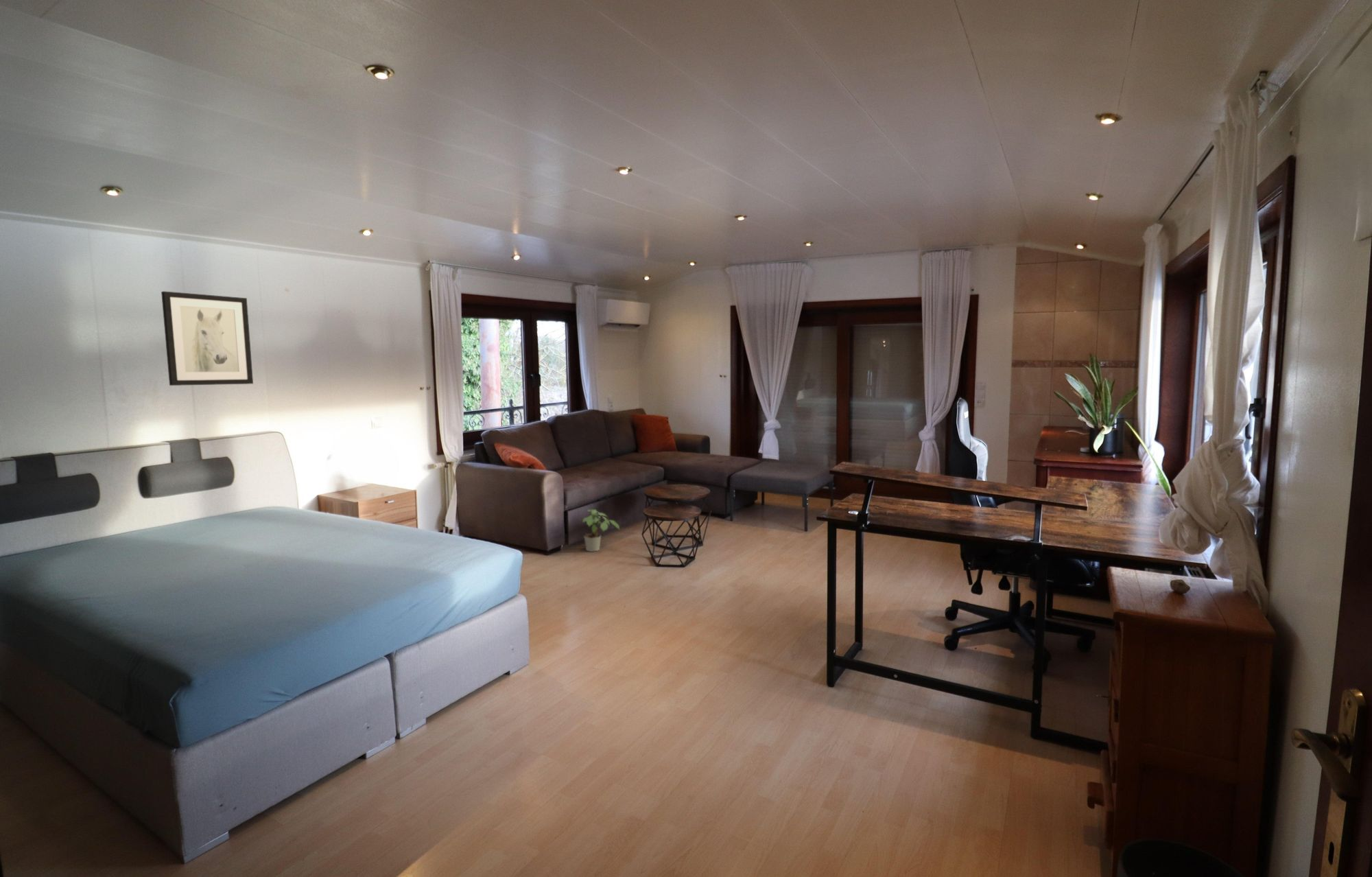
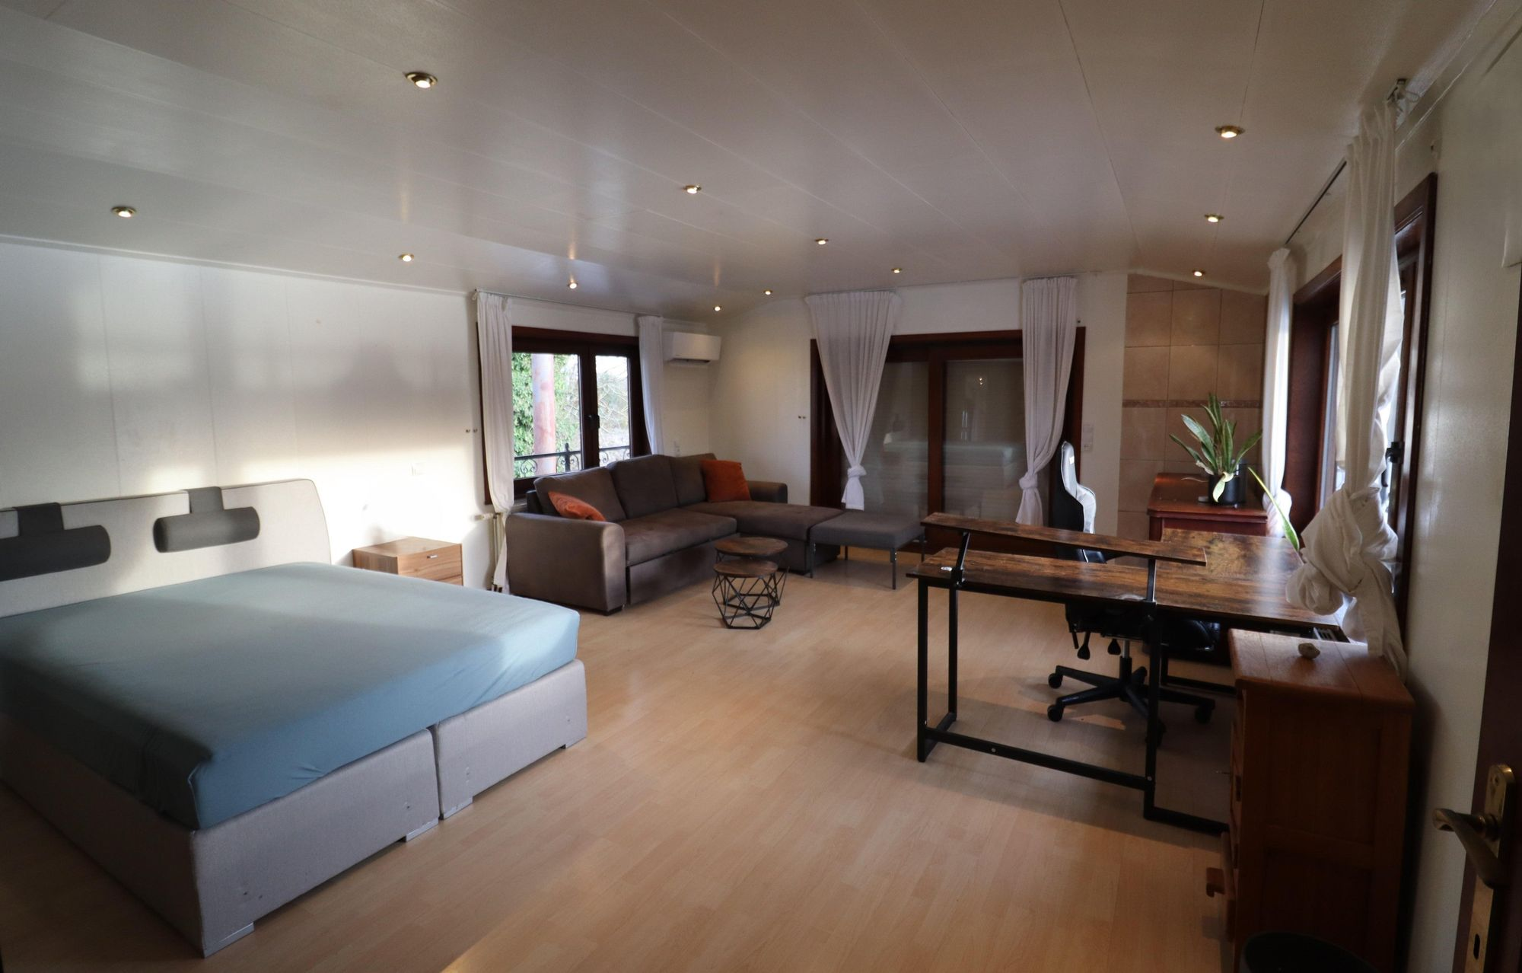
- potted plant [582,508,621,552]
- wall art [161,290,254,386]
